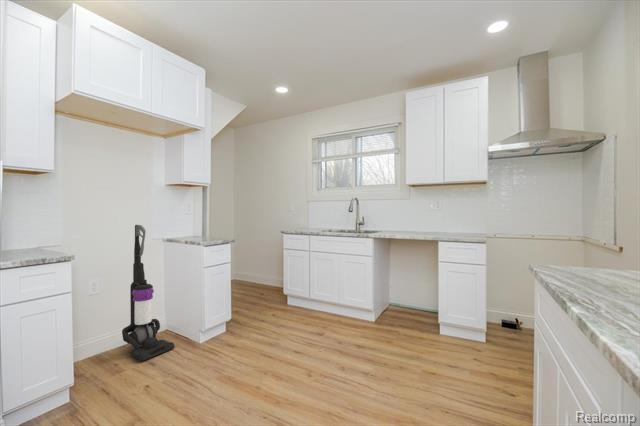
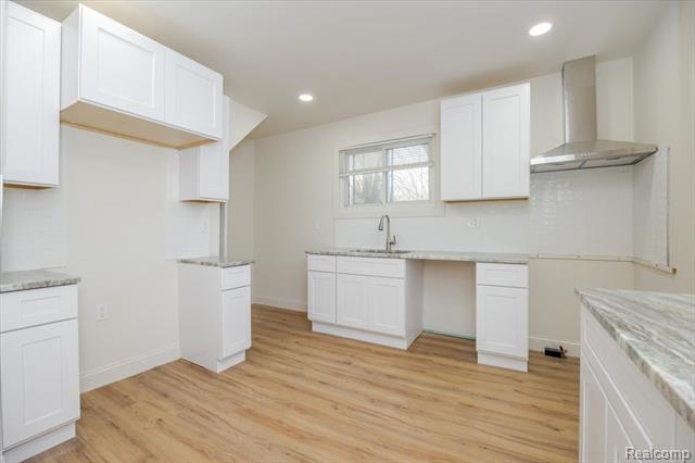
- vacuum cleaner [121,224,176,363]
